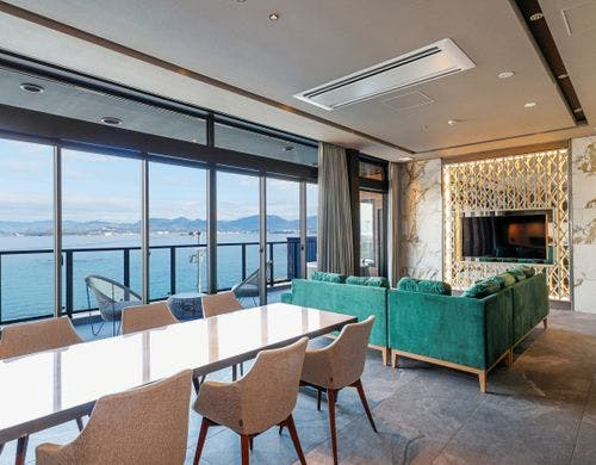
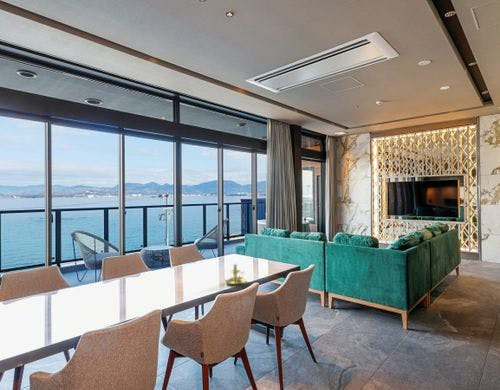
+ candle holder [223,260,247,286]
